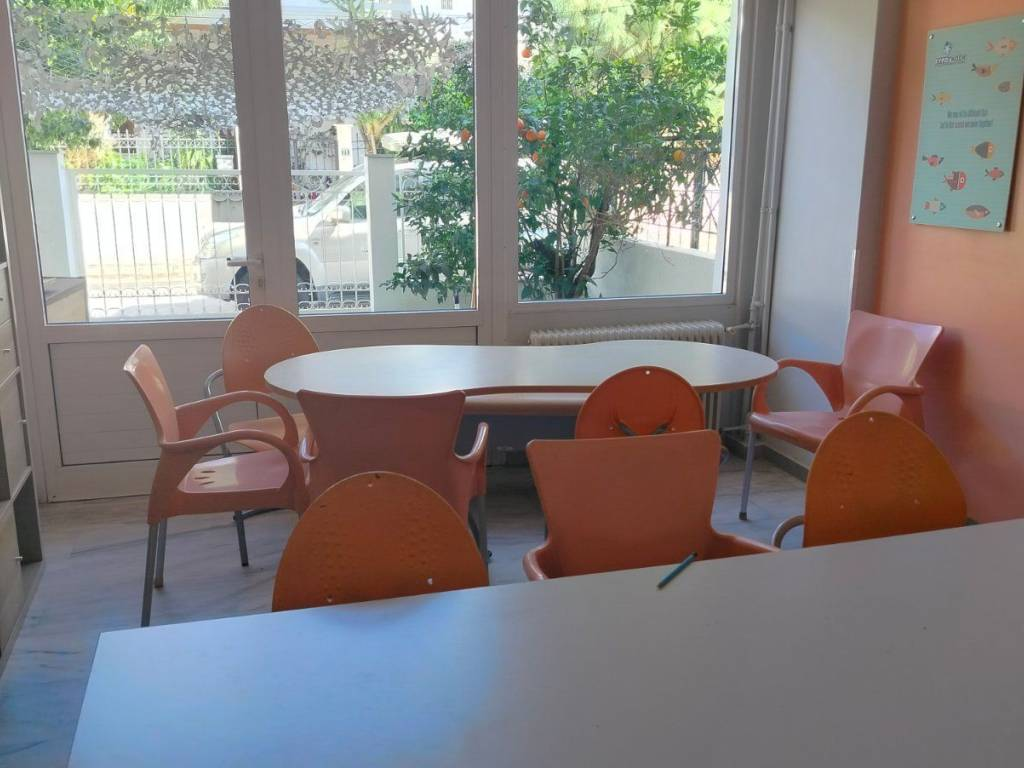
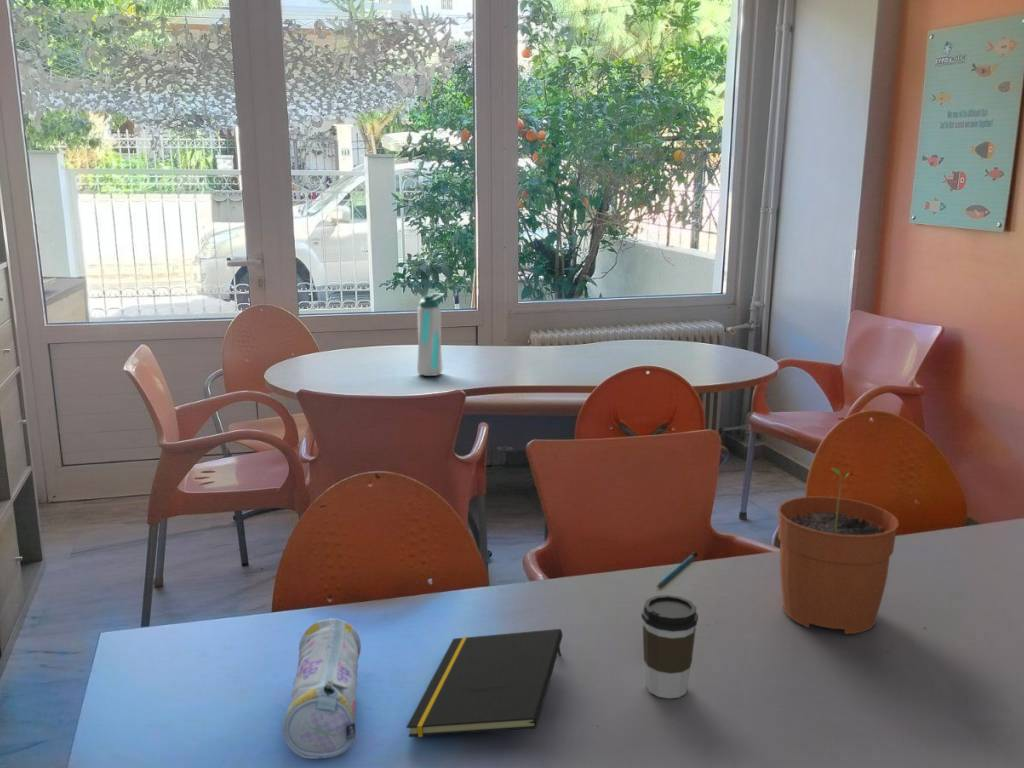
+ water bottle [416,292,446,377]
+ notepad [406,628,563,738]
+ pencil case [281,617,362,760]
+ coffee cup [640,594,699,699]
+ plant pot [777,467,900,635]
